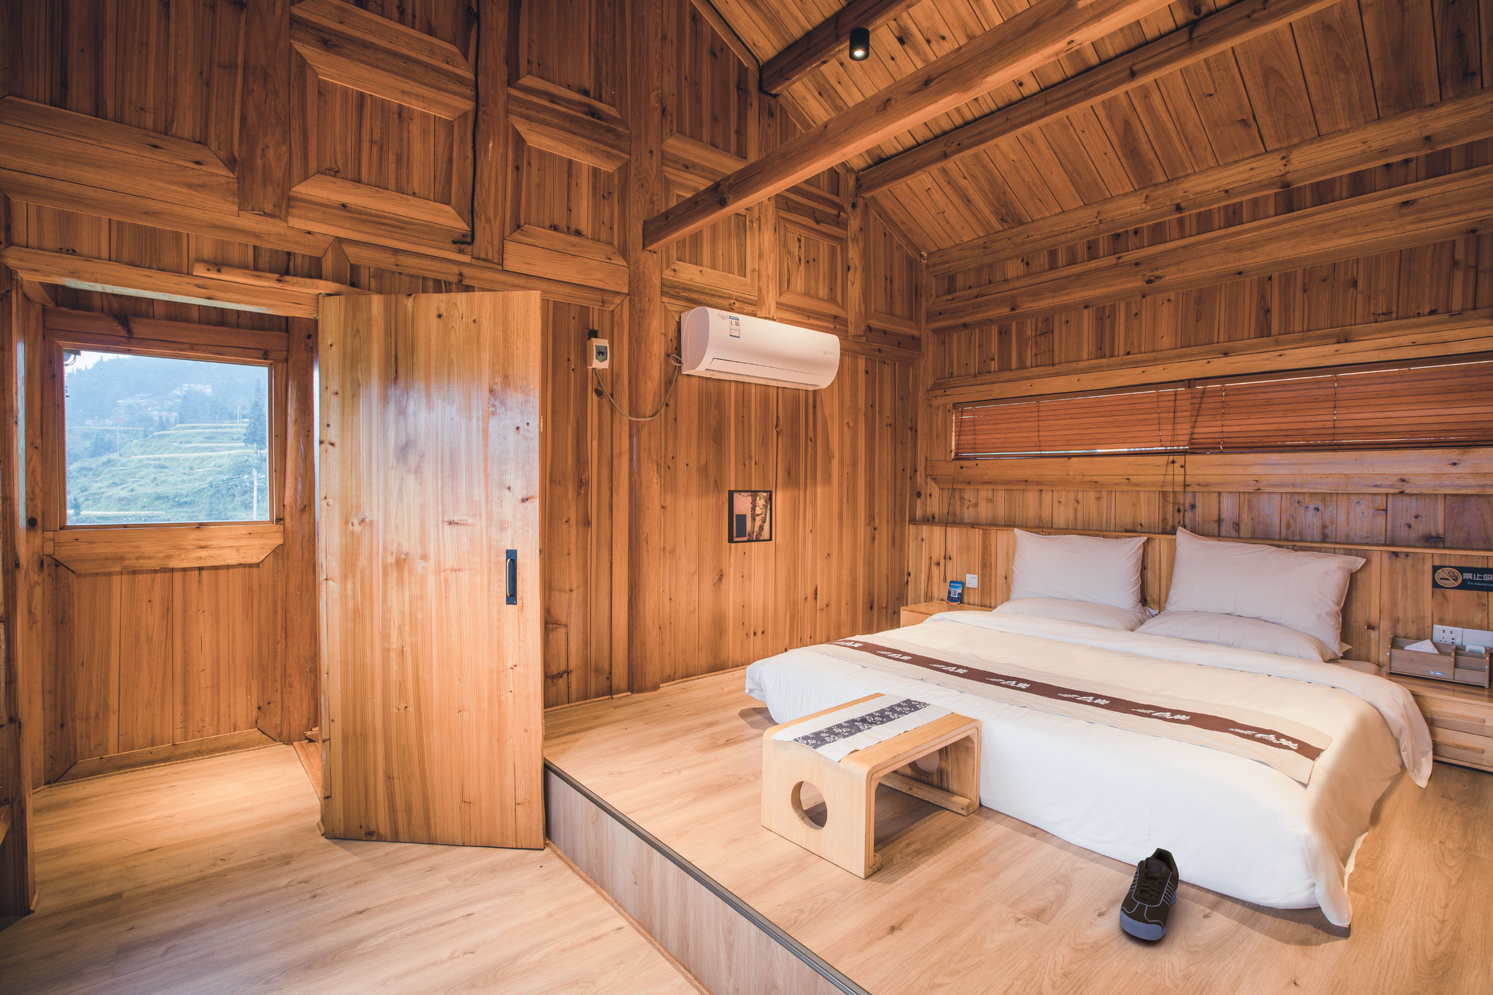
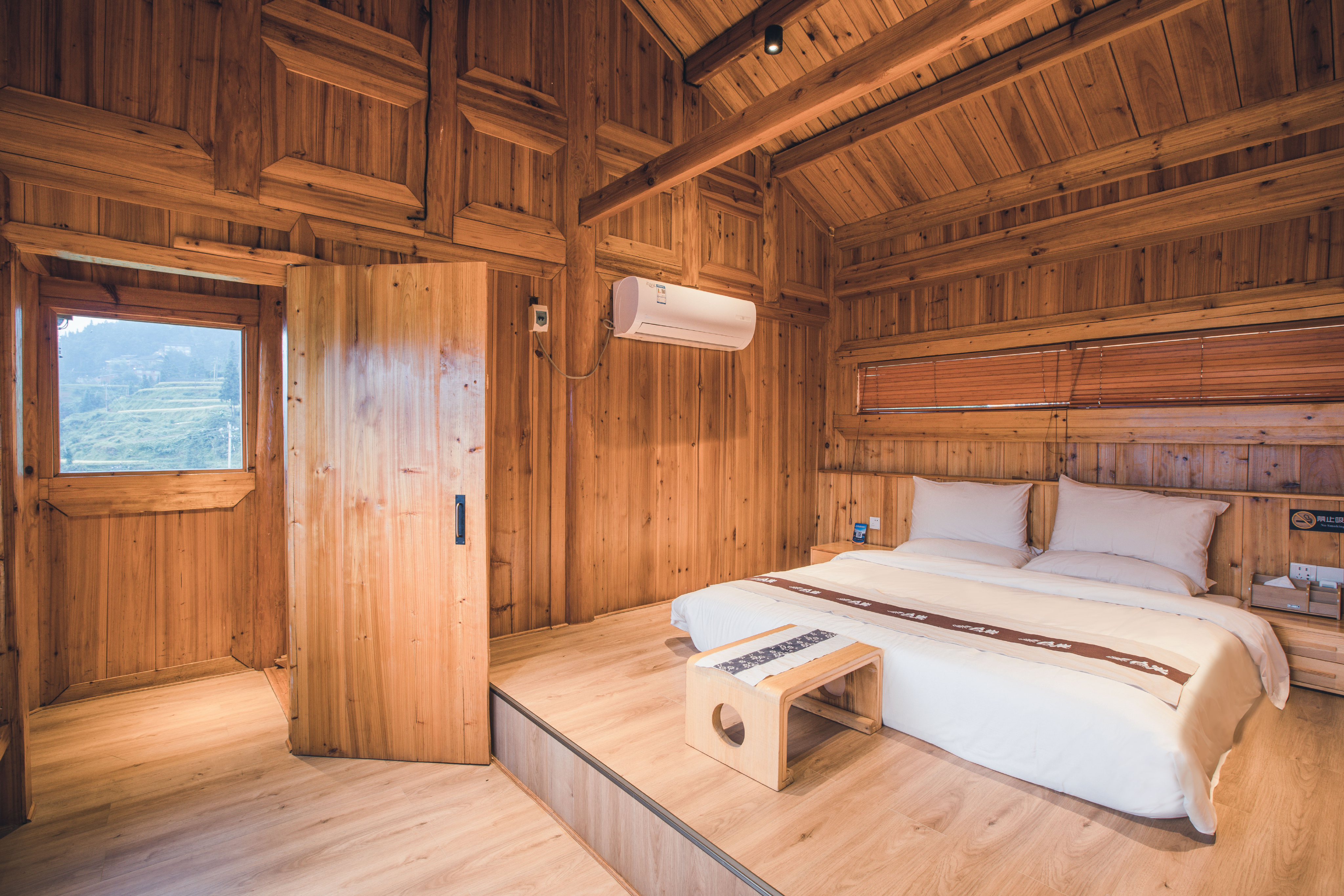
- wall art [728,490,773,544]
- sneaker [1120,847,1180,941]
